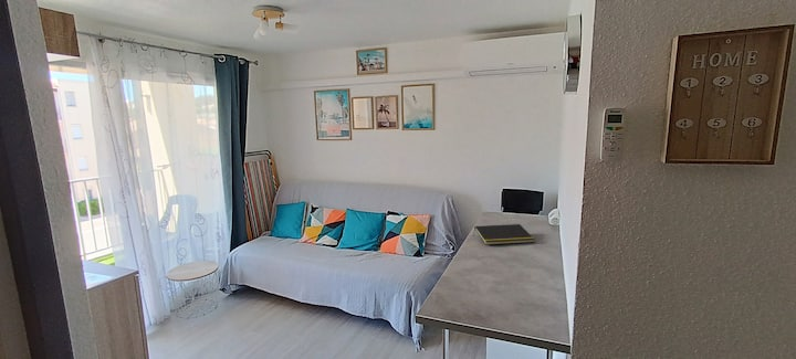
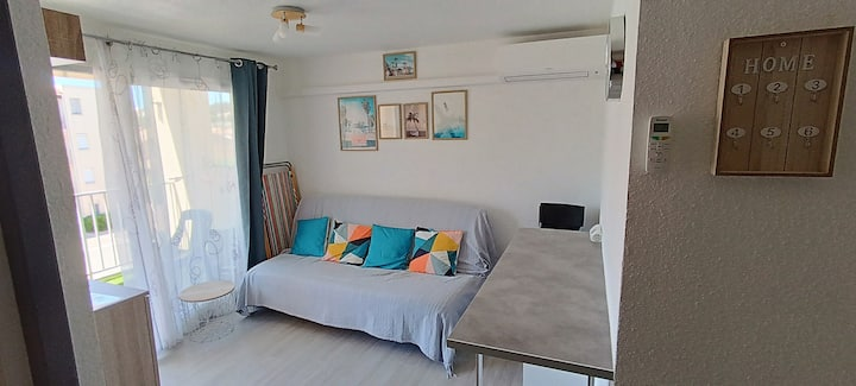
- notepad [472,223,535,246]
